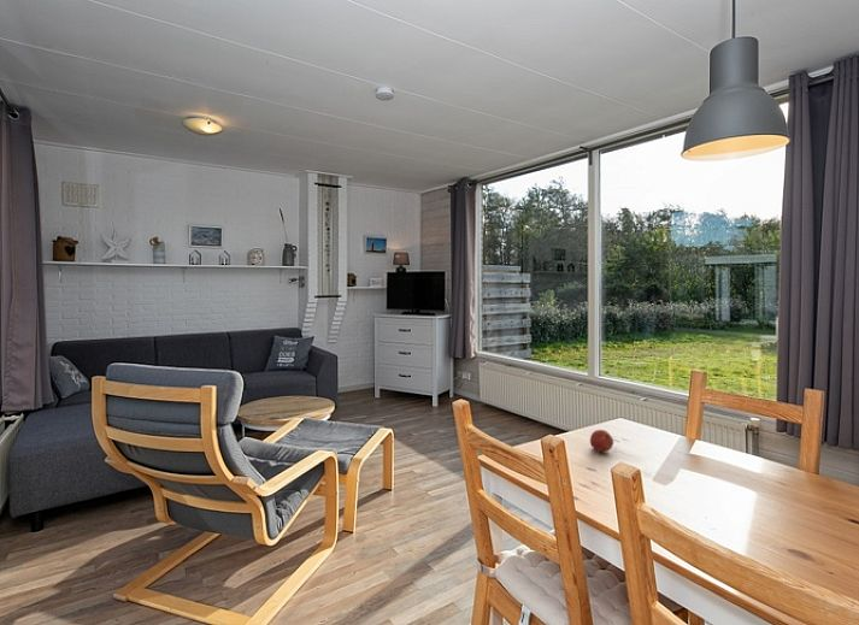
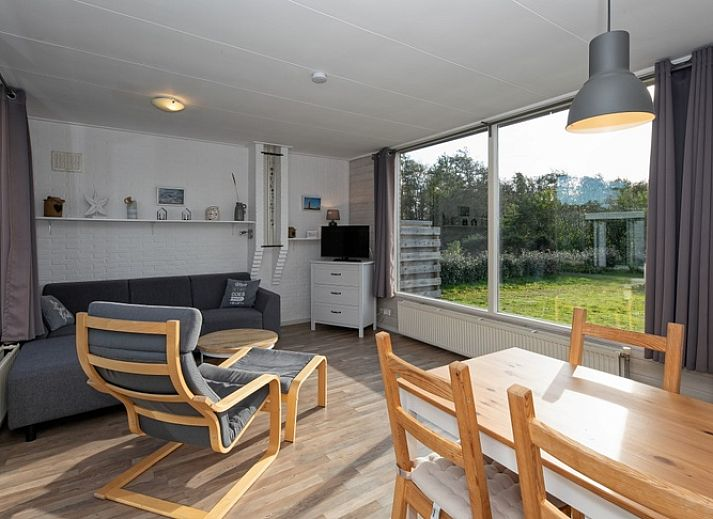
- fruit [589,429,614,453]
